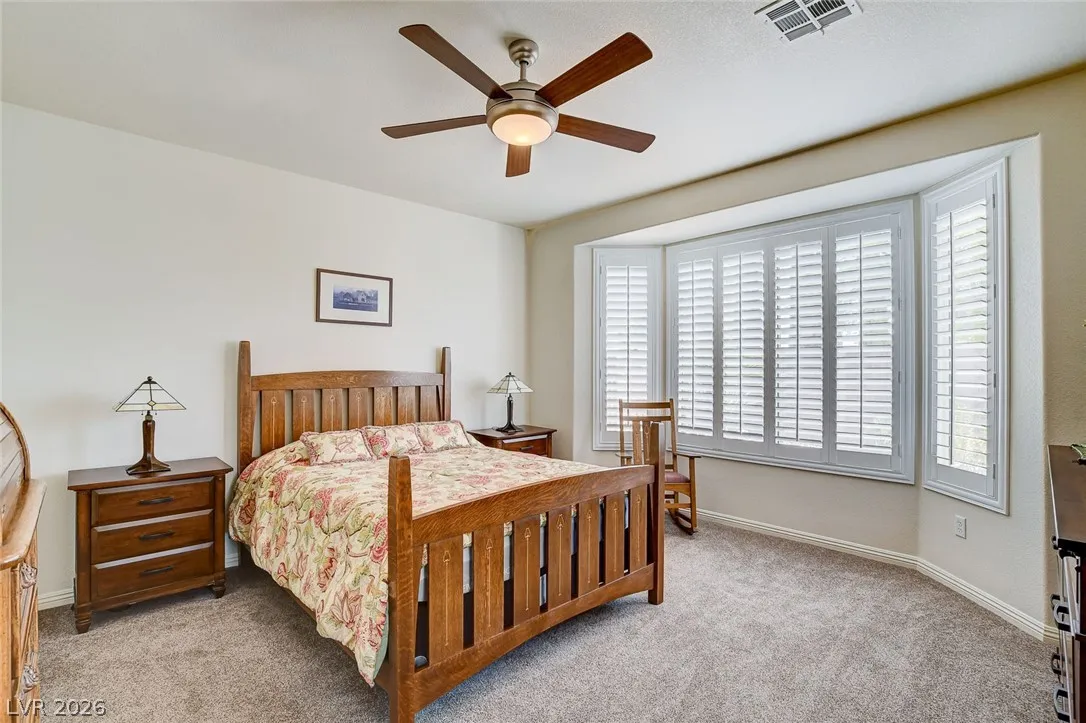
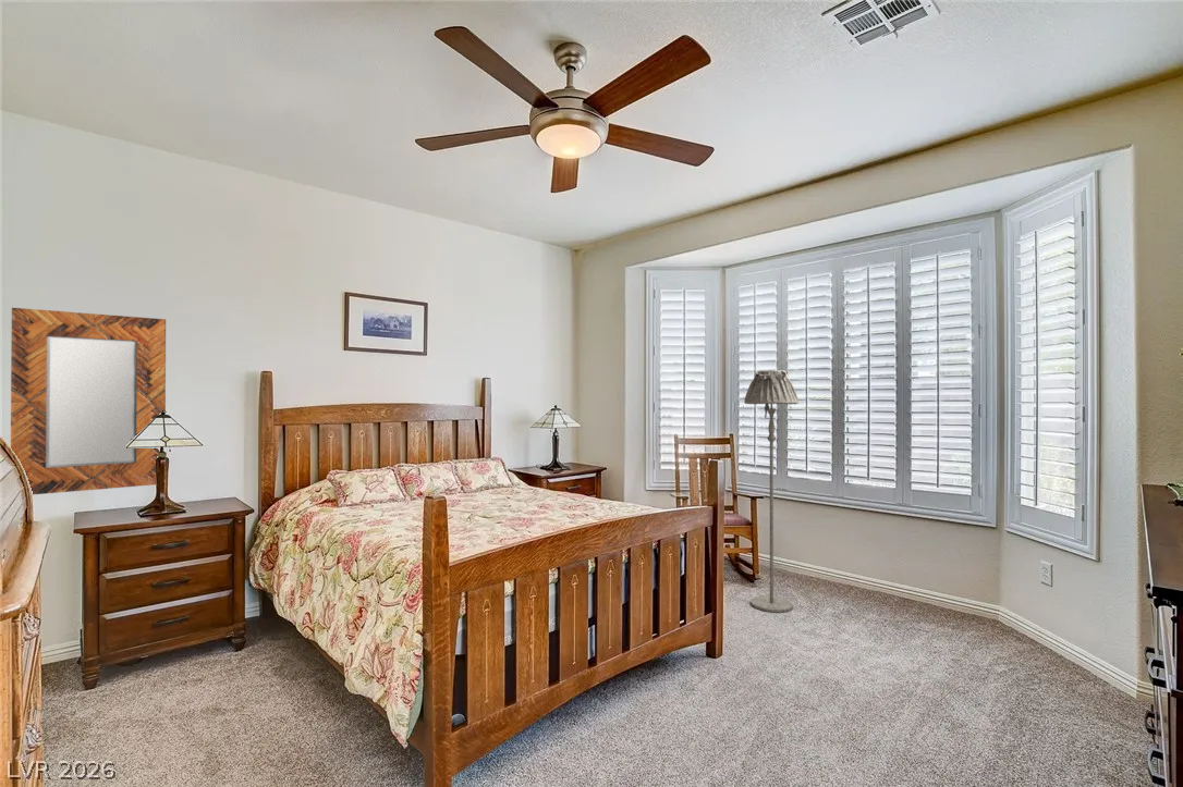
+ floor lamp [743,369,800,614]
+ home mirror [10,307,167,495]
